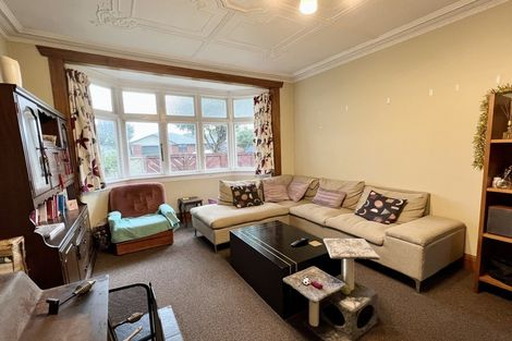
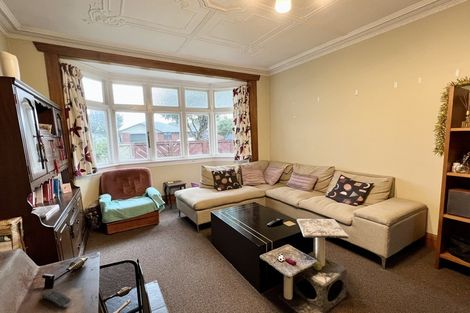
+ remote control [41,288,72,308]
